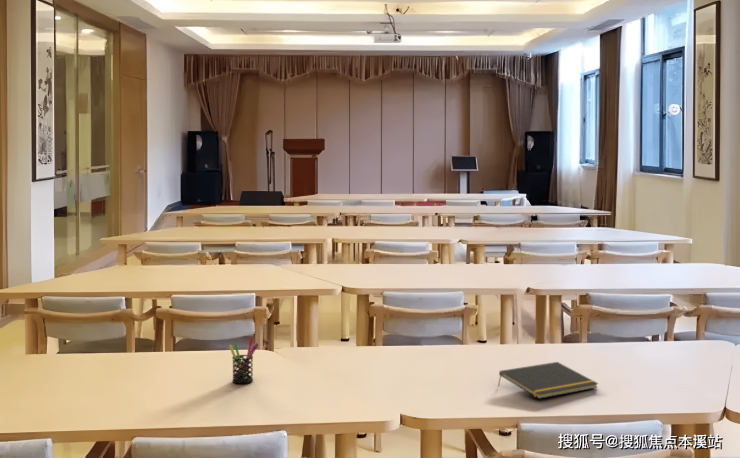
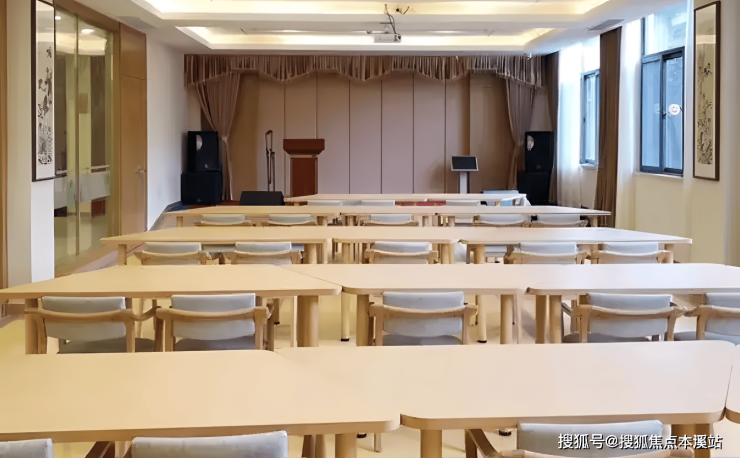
- notepad [497,361,599,400]
- pen holder [228,337,259,384]
